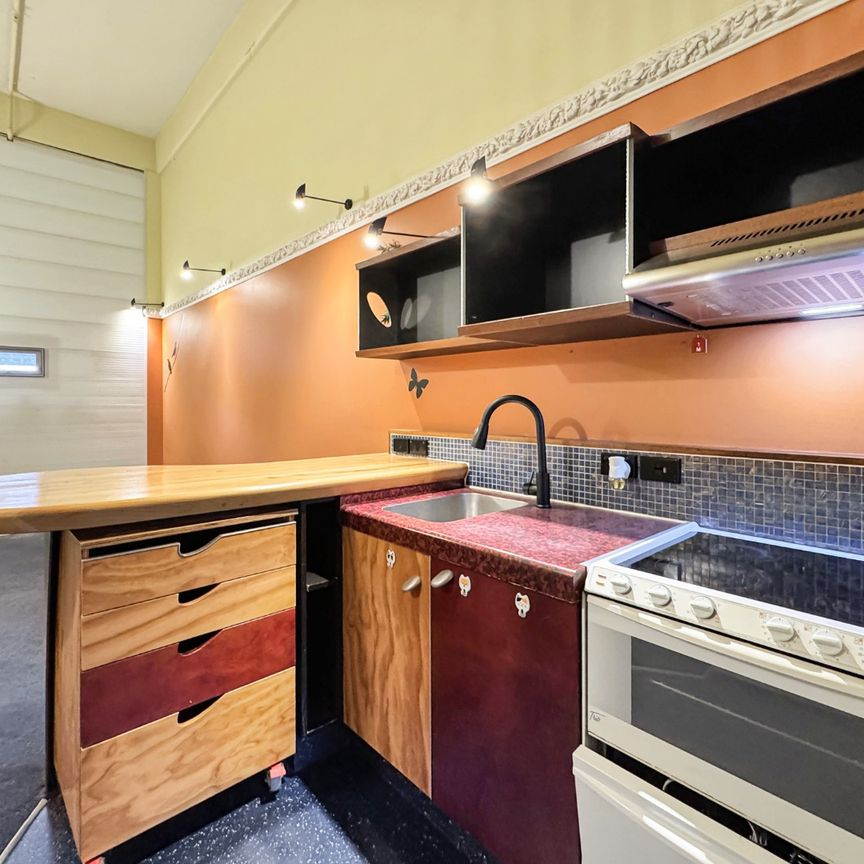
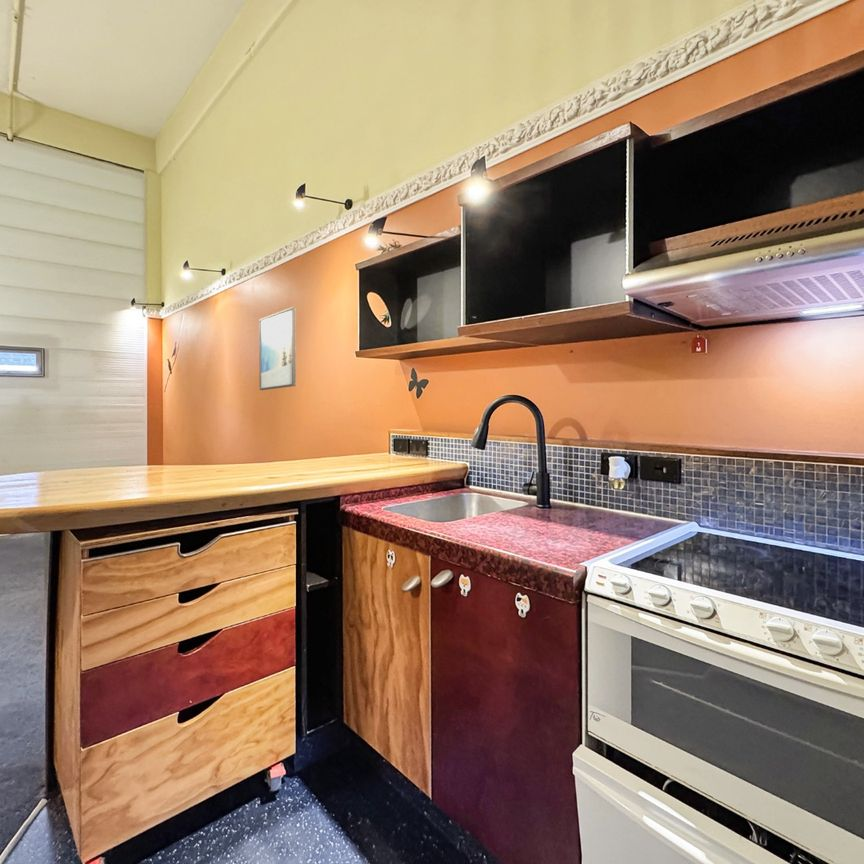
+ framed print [258,306,297,391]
